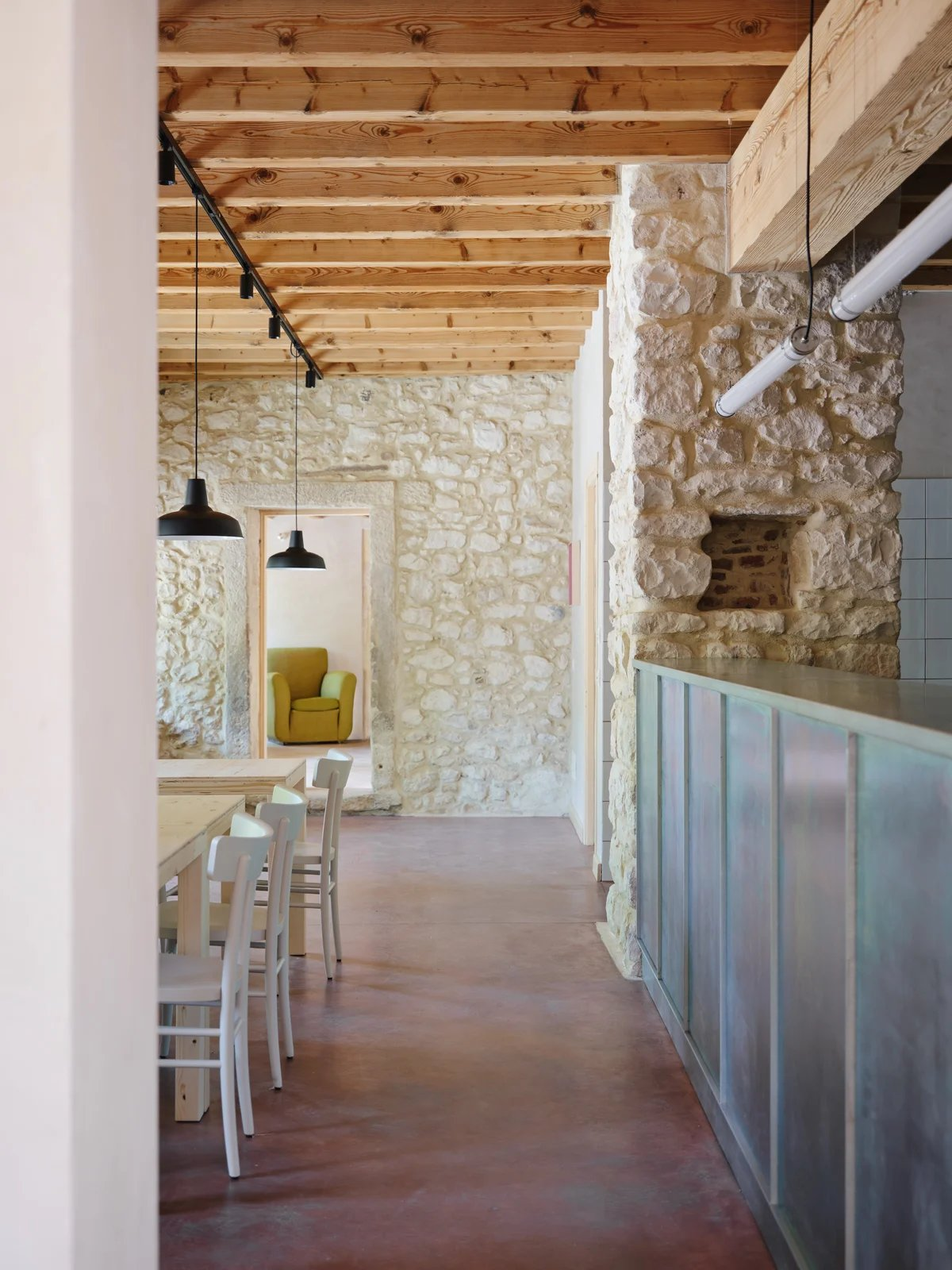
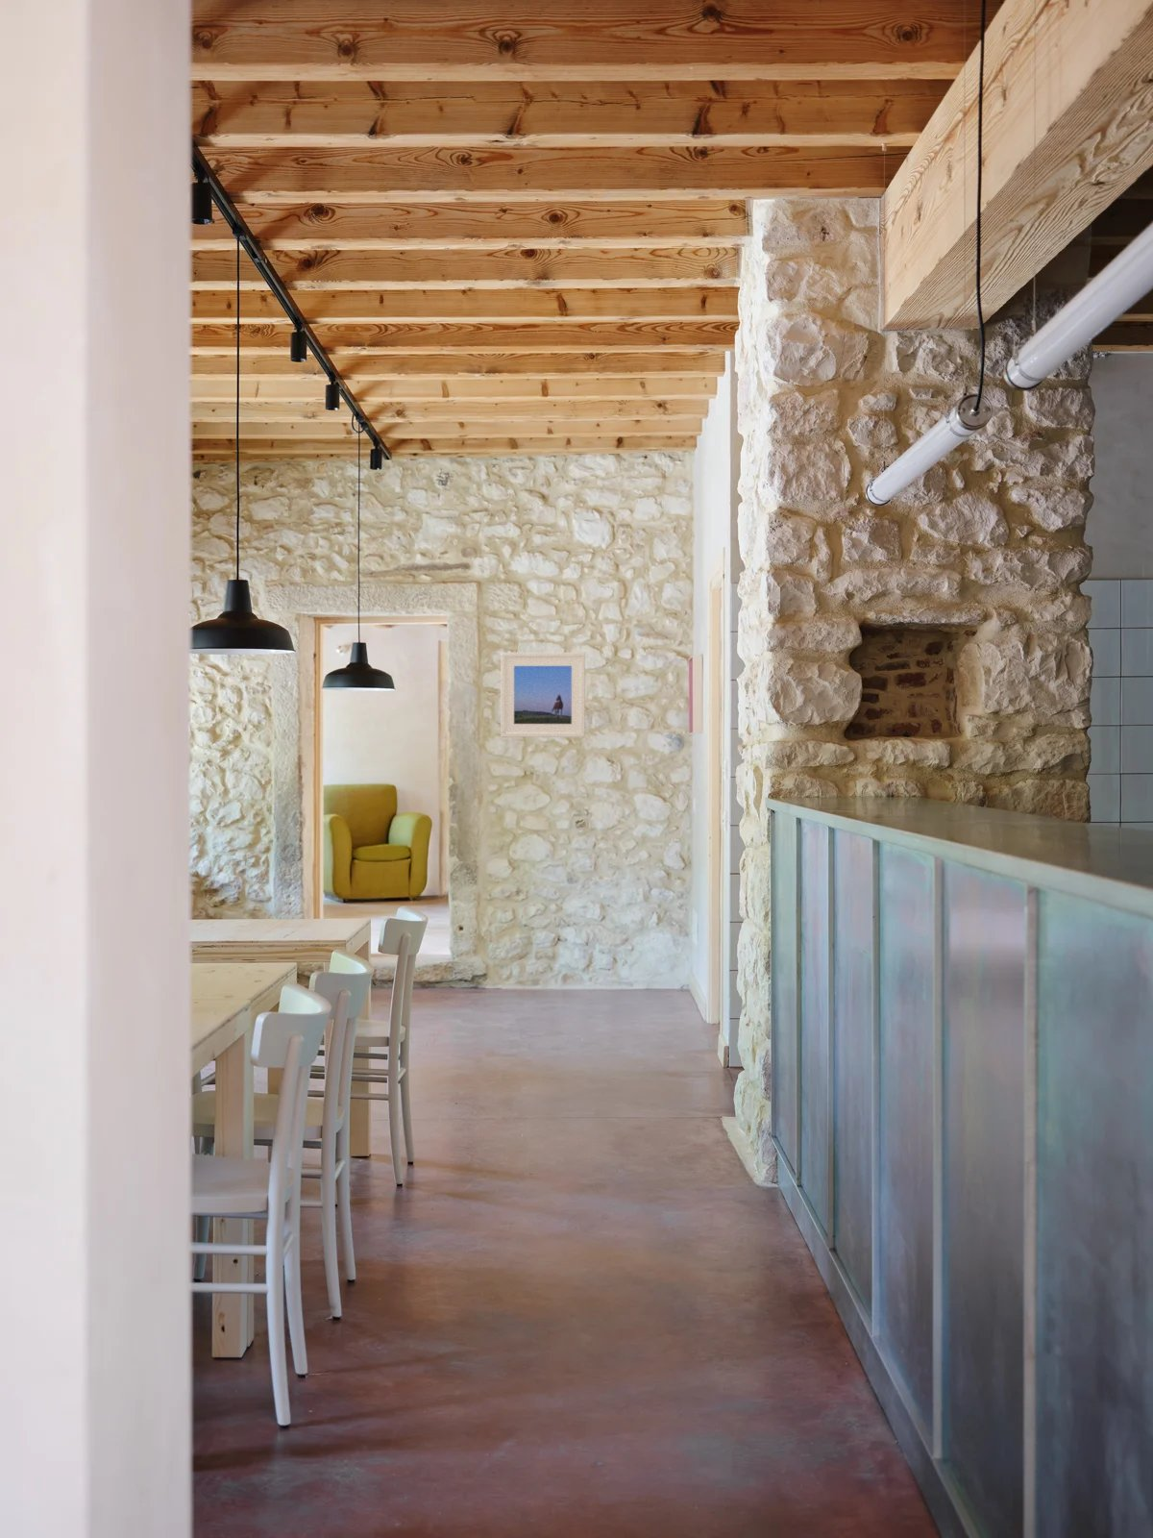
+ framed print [500,652,586,739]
